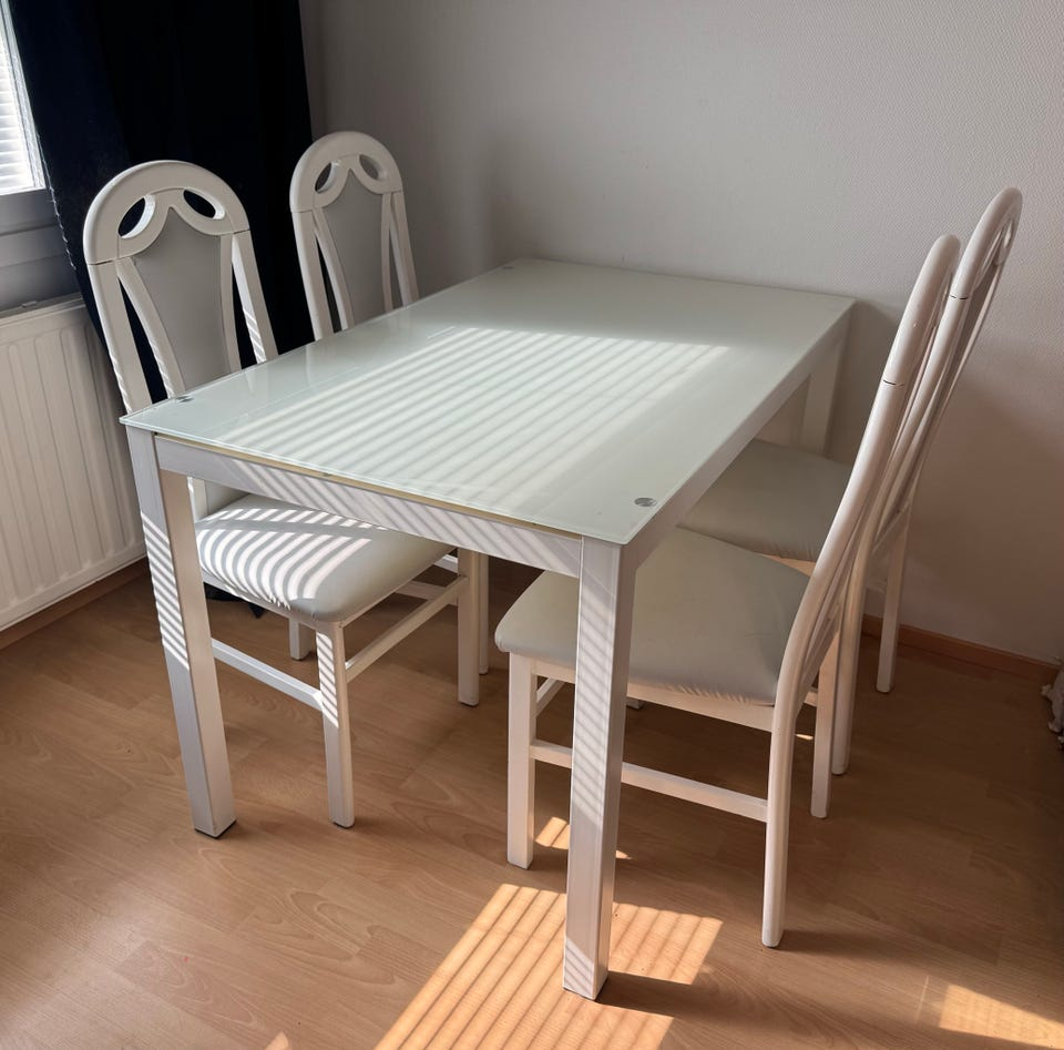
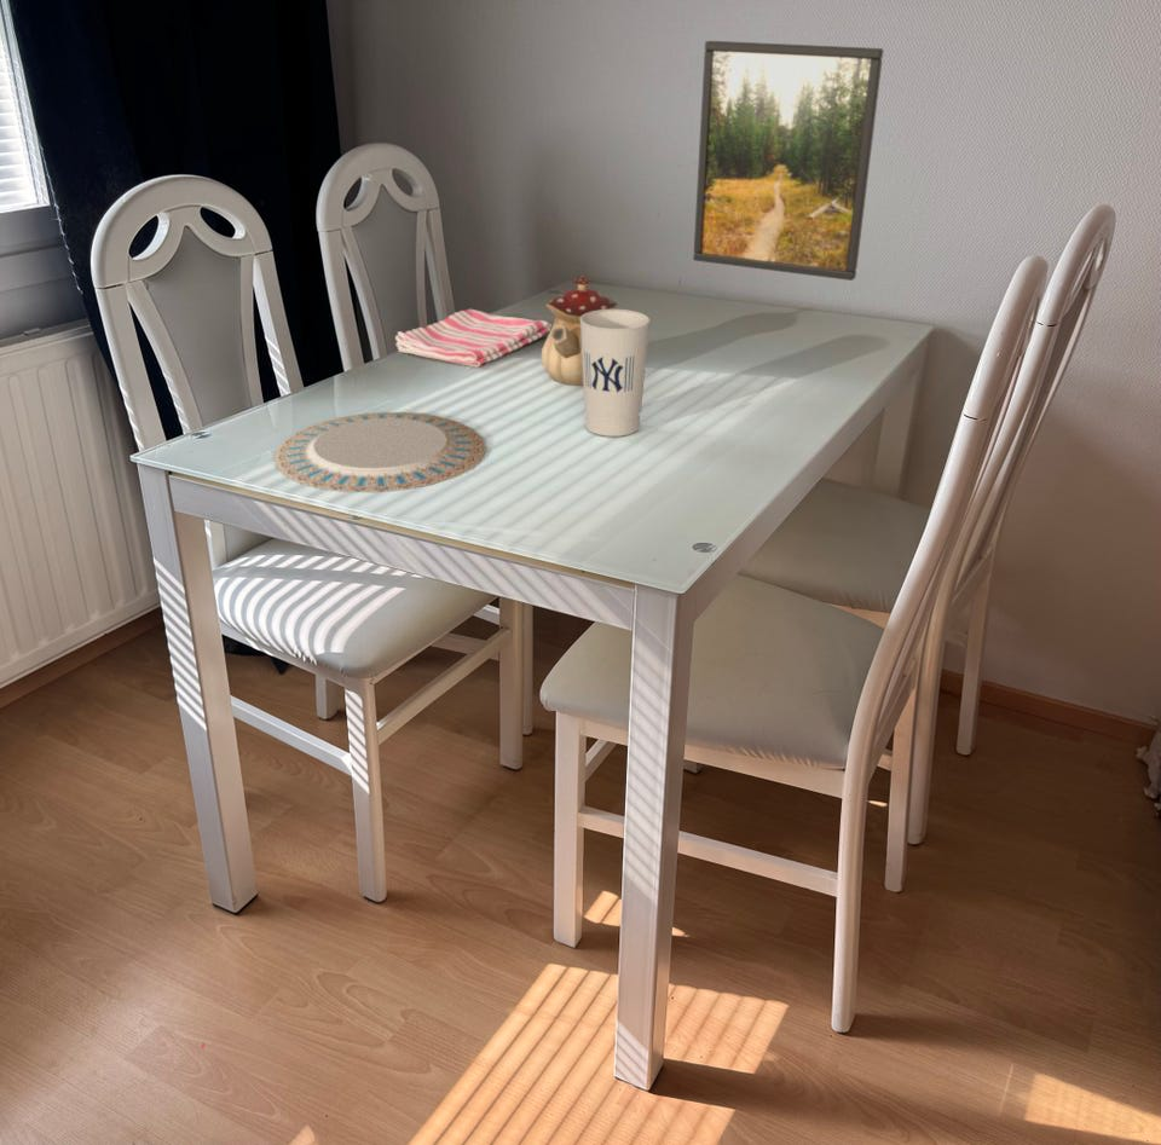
+ teapot [539,276,619,387]
+ chinaware [273,411,487,493]
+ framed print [692,40,884,282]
+ dish towel [394,308,553,369]
+ cup [580,308,651,438]
